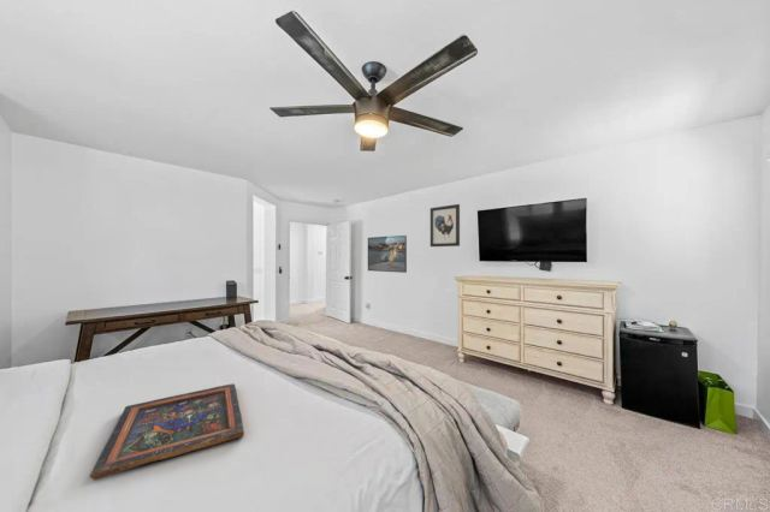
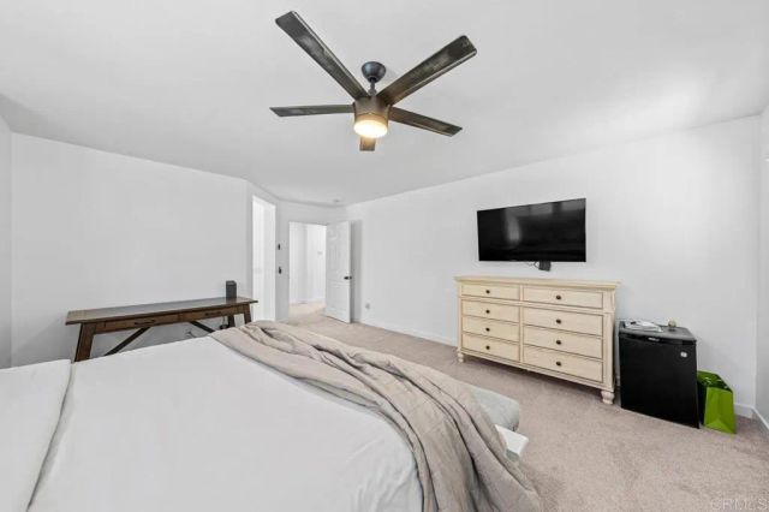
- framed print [367,234,408,274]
- painted panel [89,382,245,481]
- wall art [430,203,461,248]
